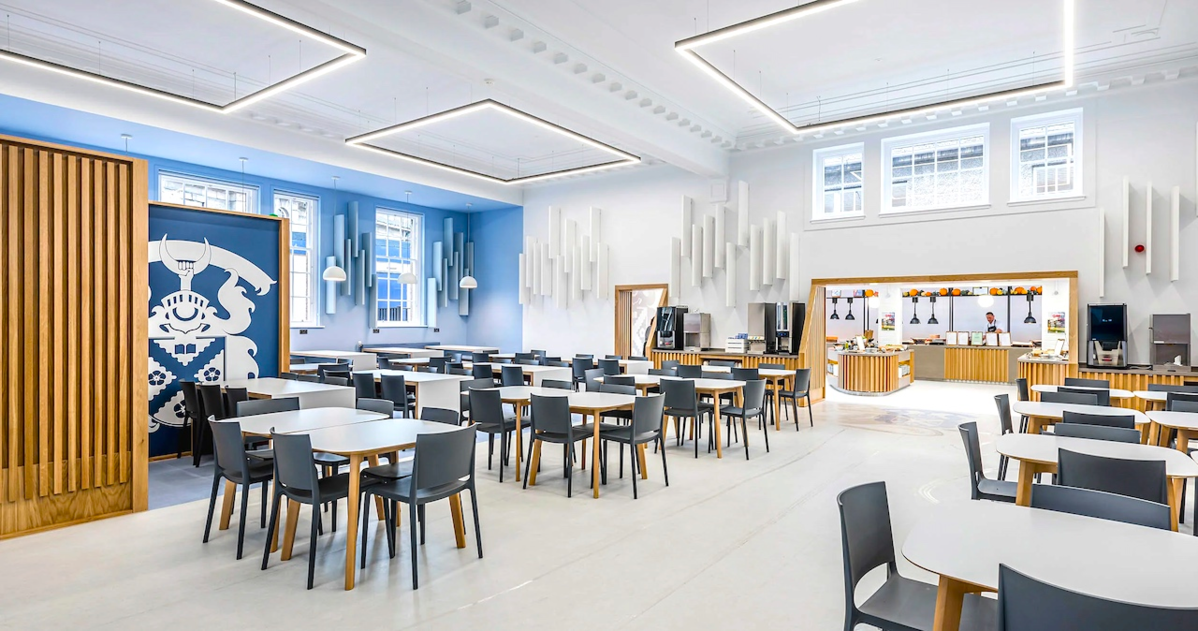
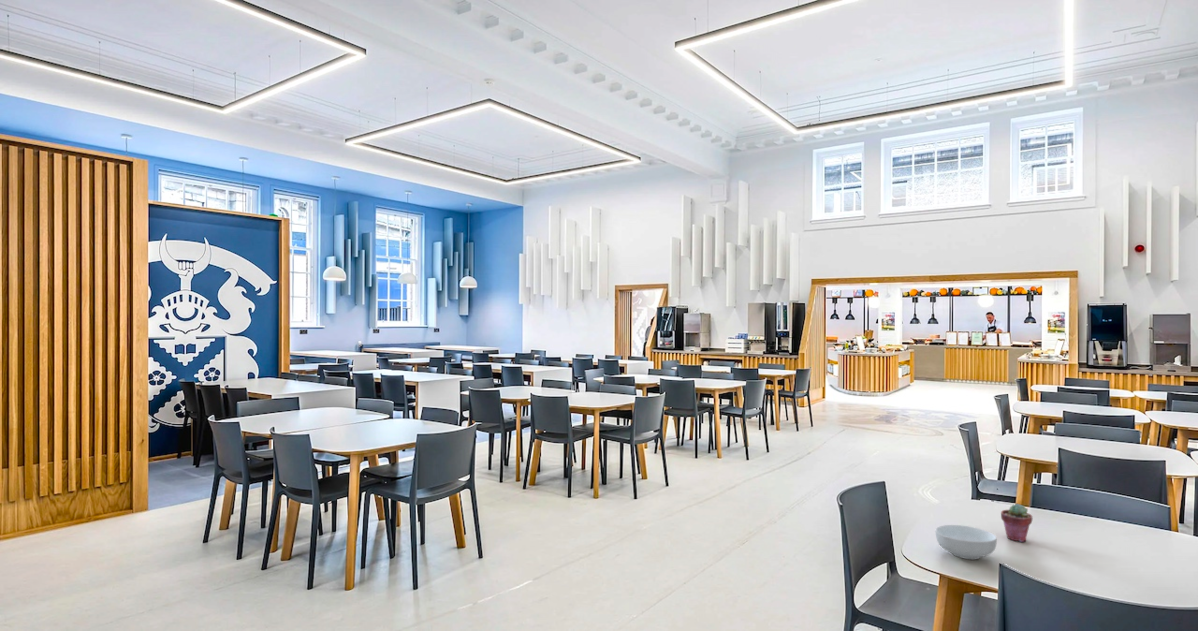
+ potted succulent [1000,503,1033,543]
+ cereal bowl [935,524,998,560]
